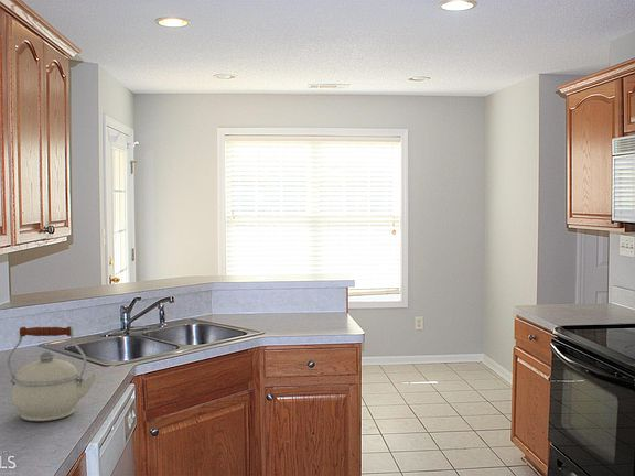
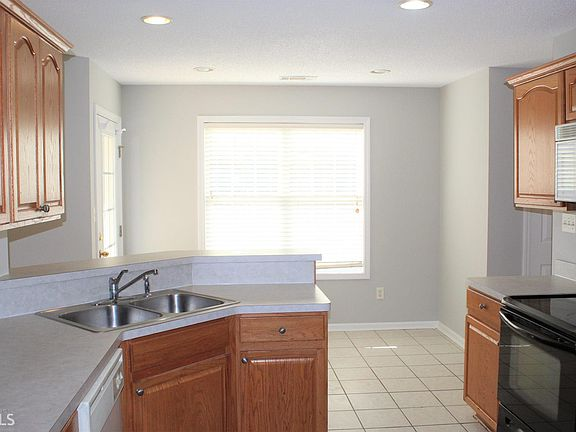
- kettle [6,326,98,422]
